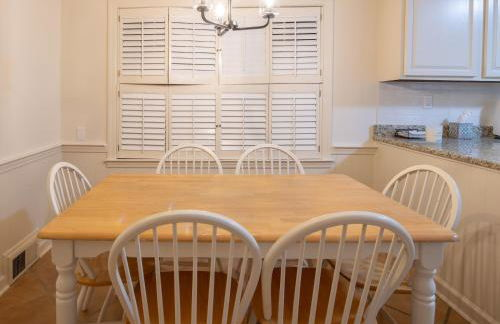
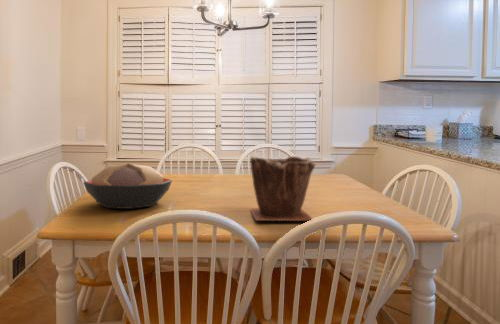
+ decorative bowl [82,162,173,210]
+ plant pot [249,155,317,222]
